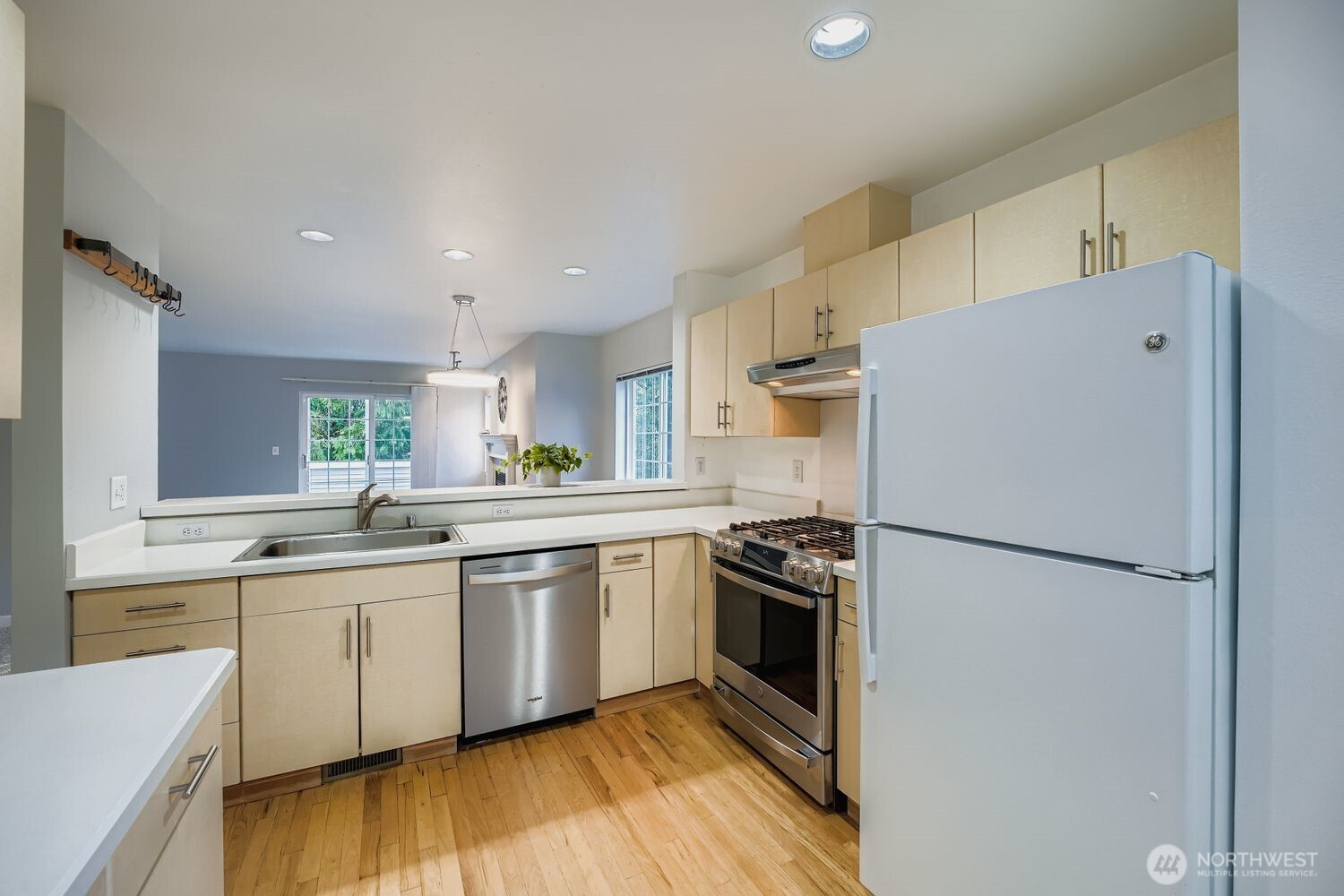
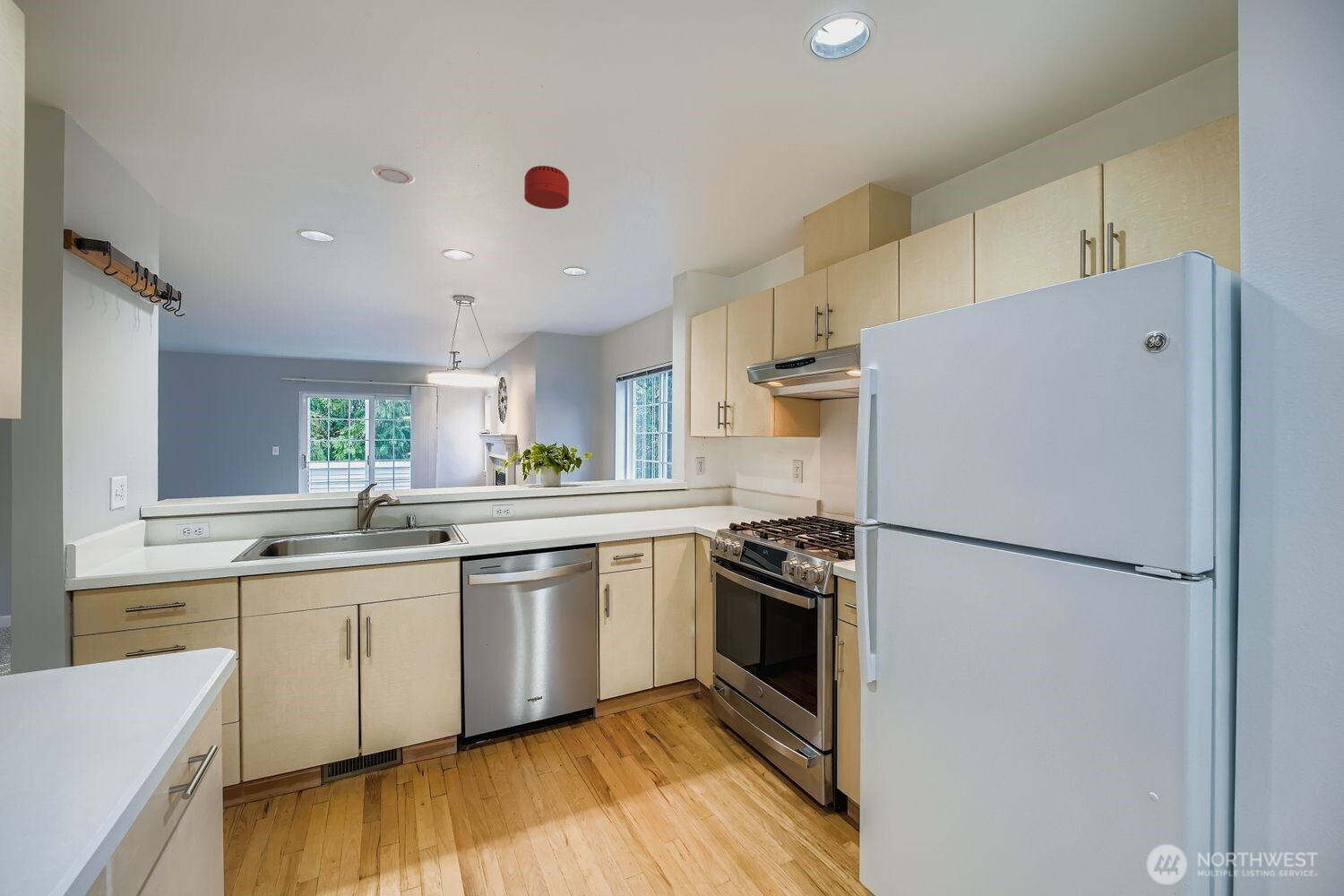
+ smoke detector [523,165,570,210]
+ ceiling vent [371,164,416,185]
